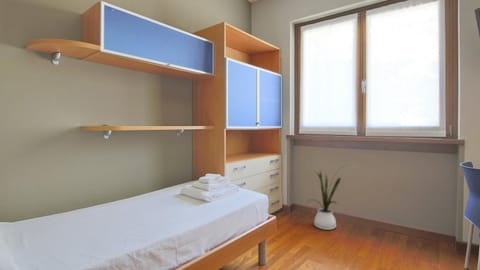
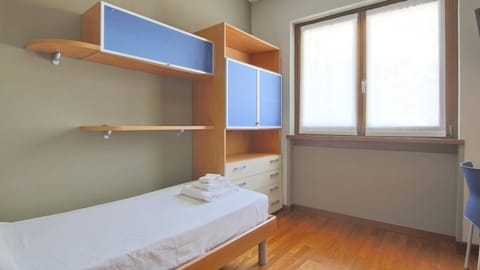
- house plant [307,164,347,231]
